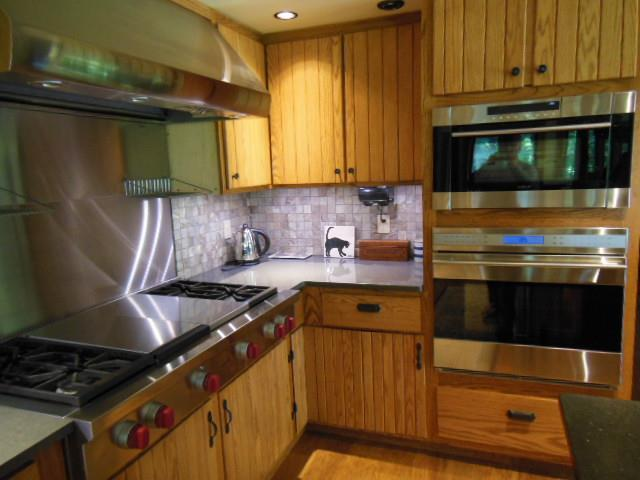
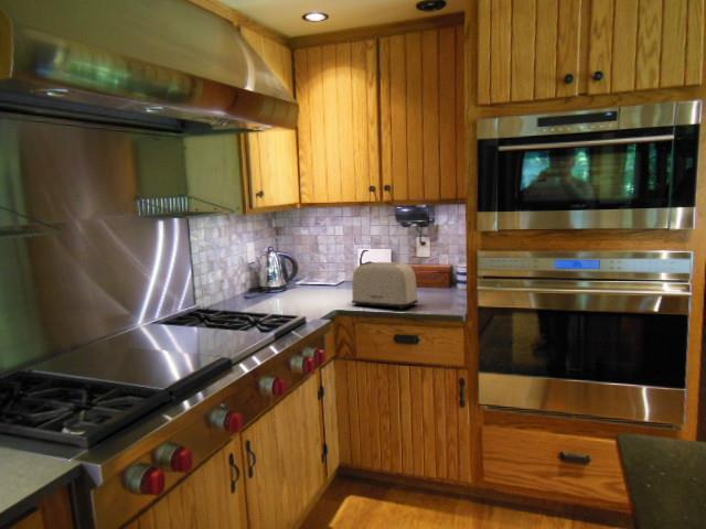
+ toaster [351,261,419,311]
